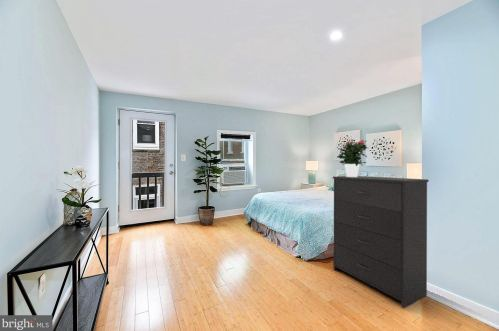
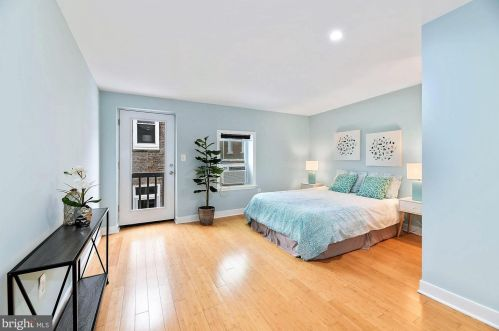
- potted flower [336,139,368,177]
- dresser [332,175,429,309]
